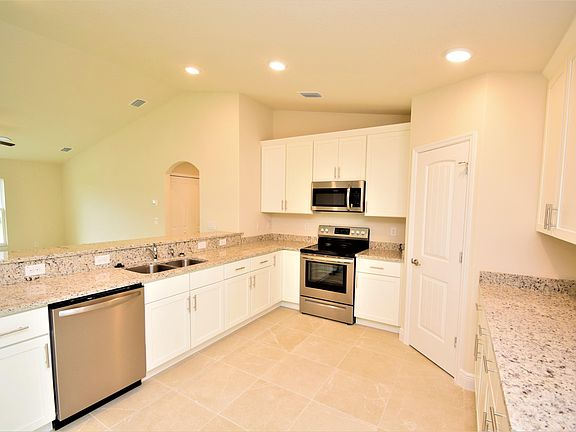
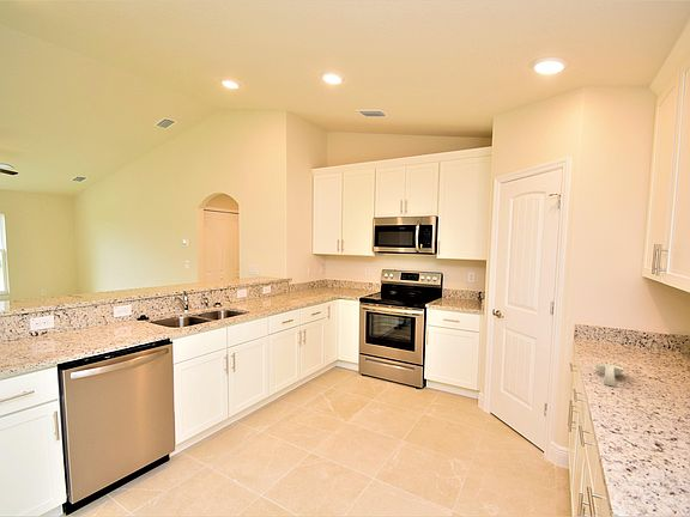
+ spoon rest [594,363,625,388]
